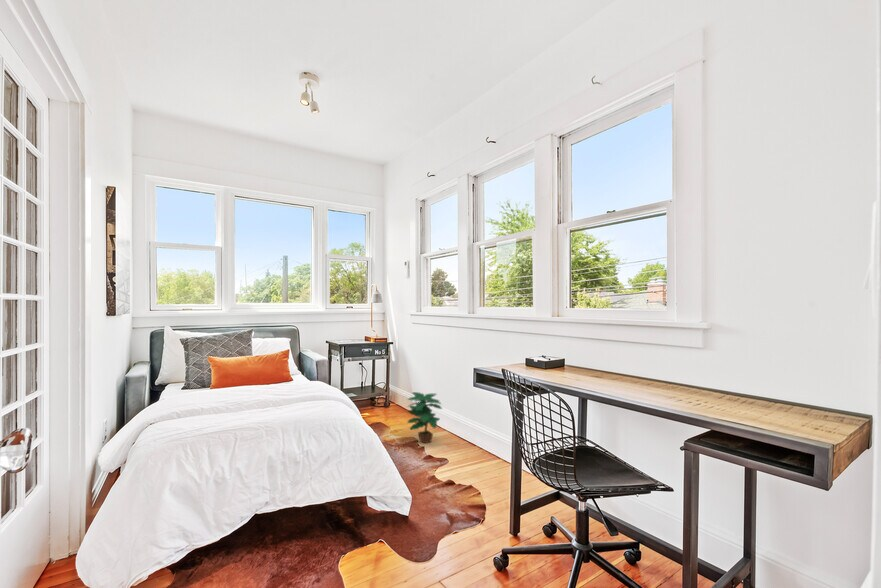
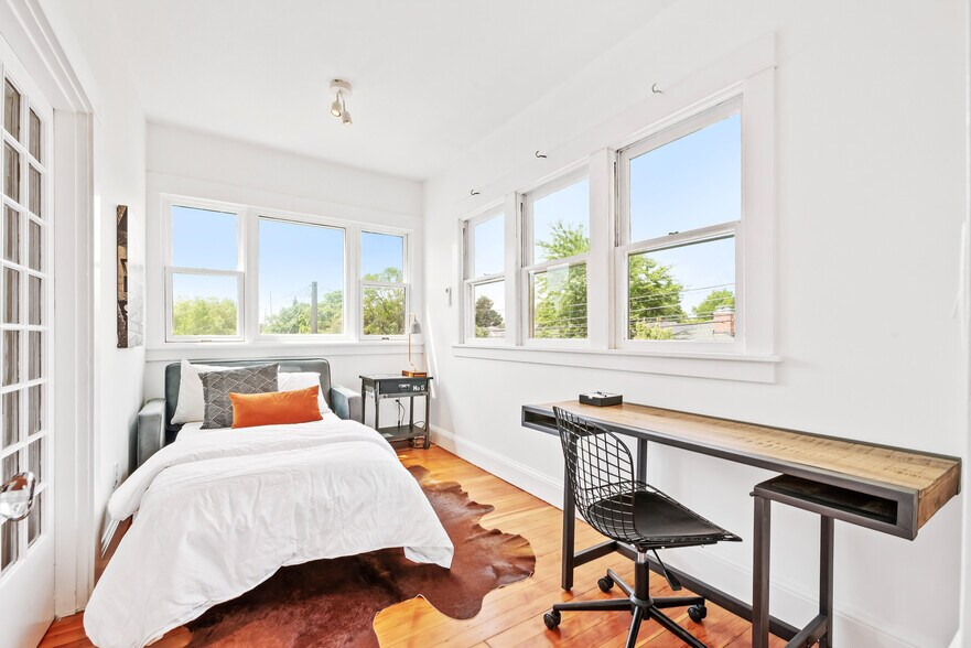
- potted plant [406,391,443,444]
